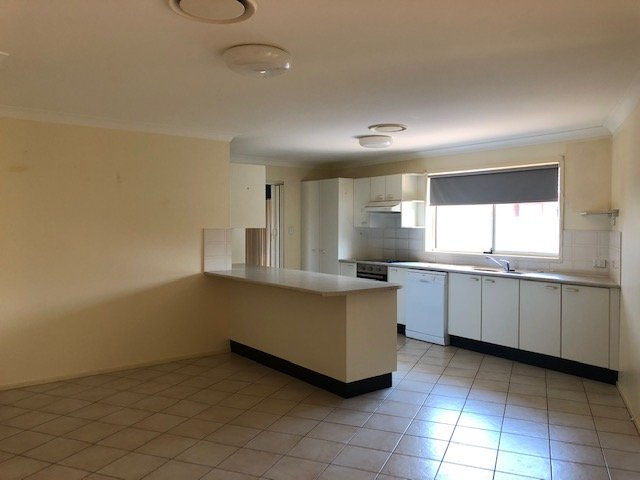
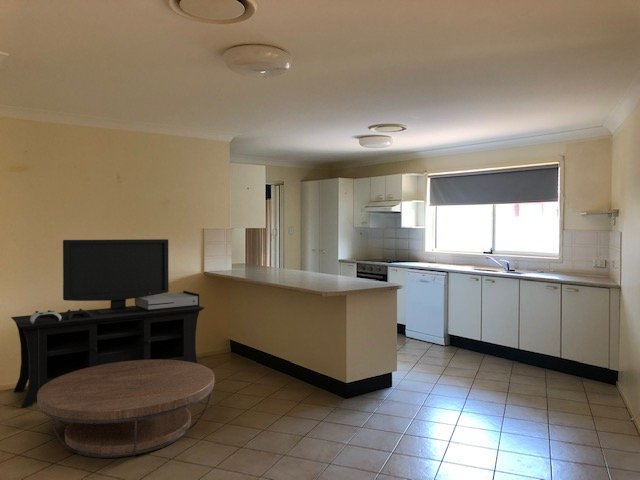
+ coffee table [36,360,215,459]
+ media console [10,238,206,408]
